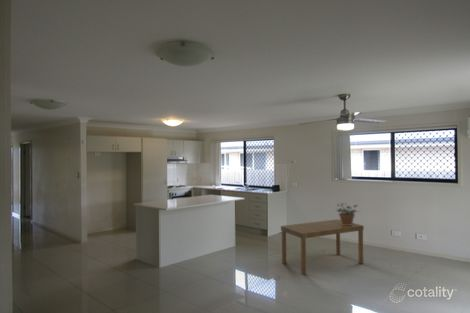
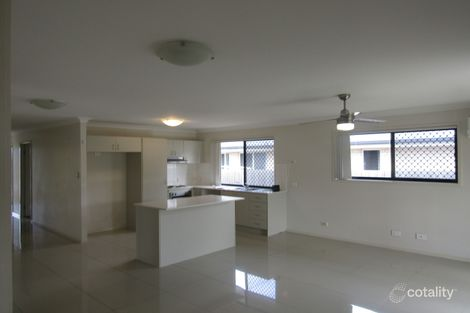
- dining table [280,218,365,276]
- potted plant [335,202,359,225]
